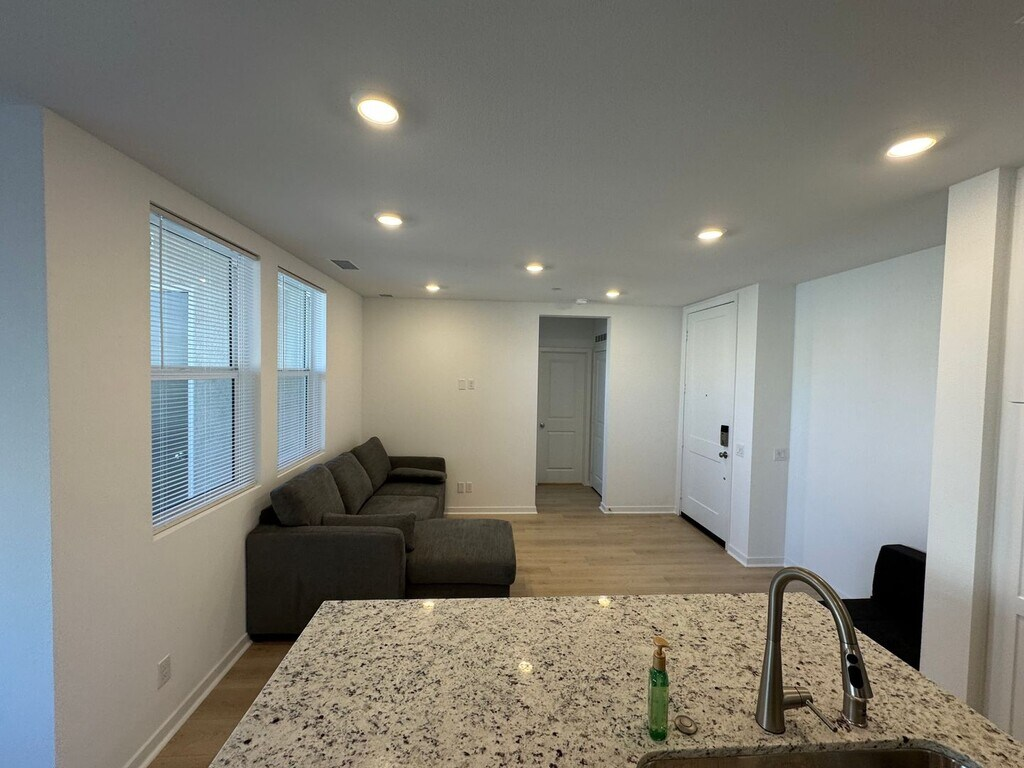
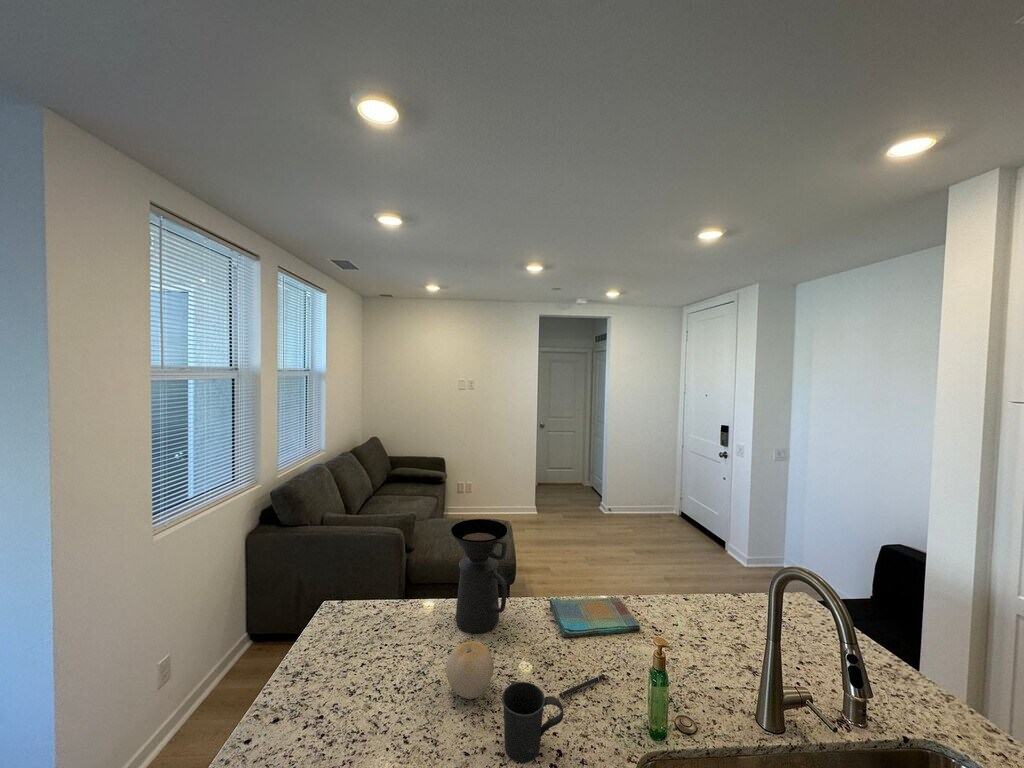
+ coffee maker [450,518,508,634]
+ dish towel [549,597,641,638]
+ mug [501,681,564,764]
+ pen [558,674,607,698]
+ fruit [445,640,495,700]
